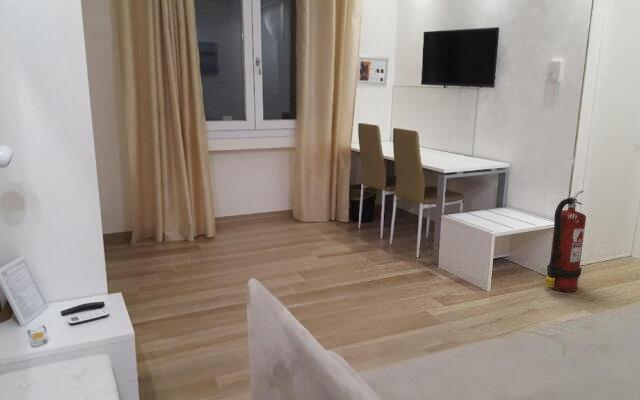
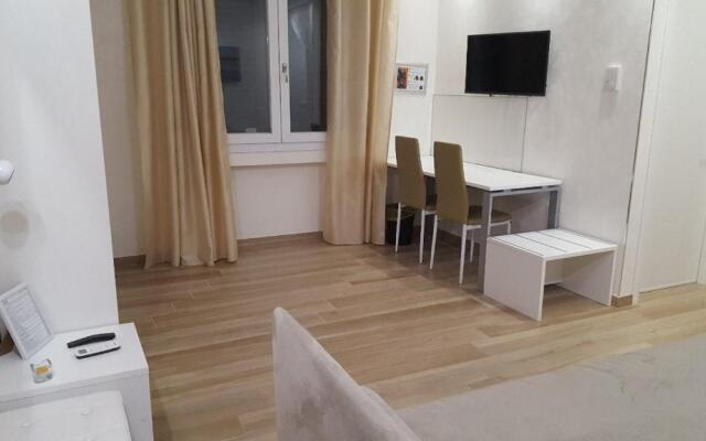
- fire extinguisher [544,189,587,293]
